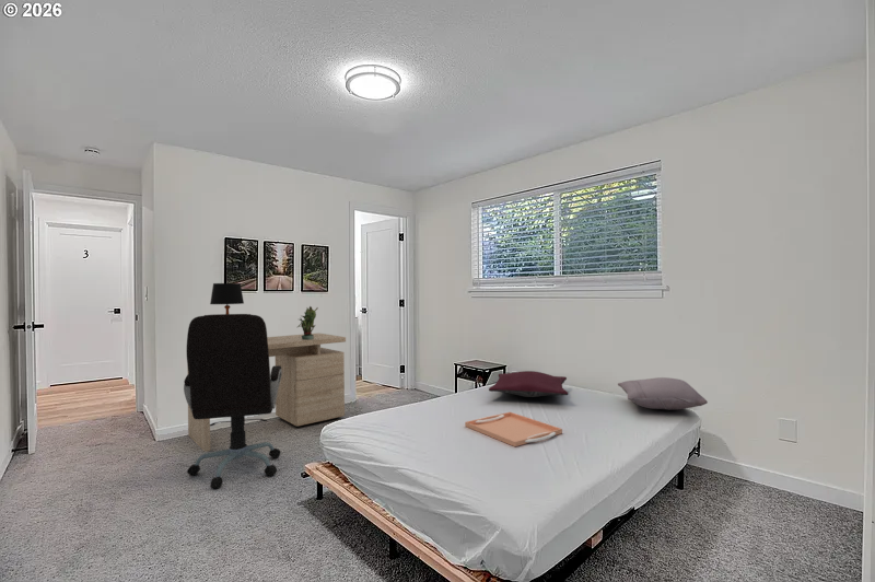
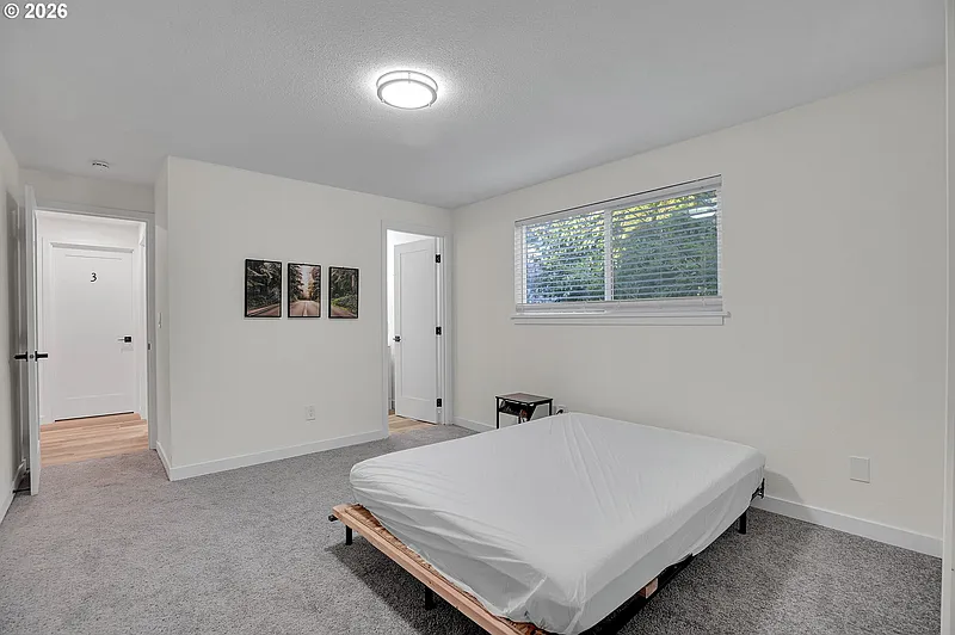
- pillow [617,376,709,411]
- table lamp [209,282,245,314]
- office chair [183,313,282,489]
- potted plant [295,305,319,340]
- desk [186,333,347,453]
- serving tray [464,411,563,447]
- pillow [488,370,569,398]
